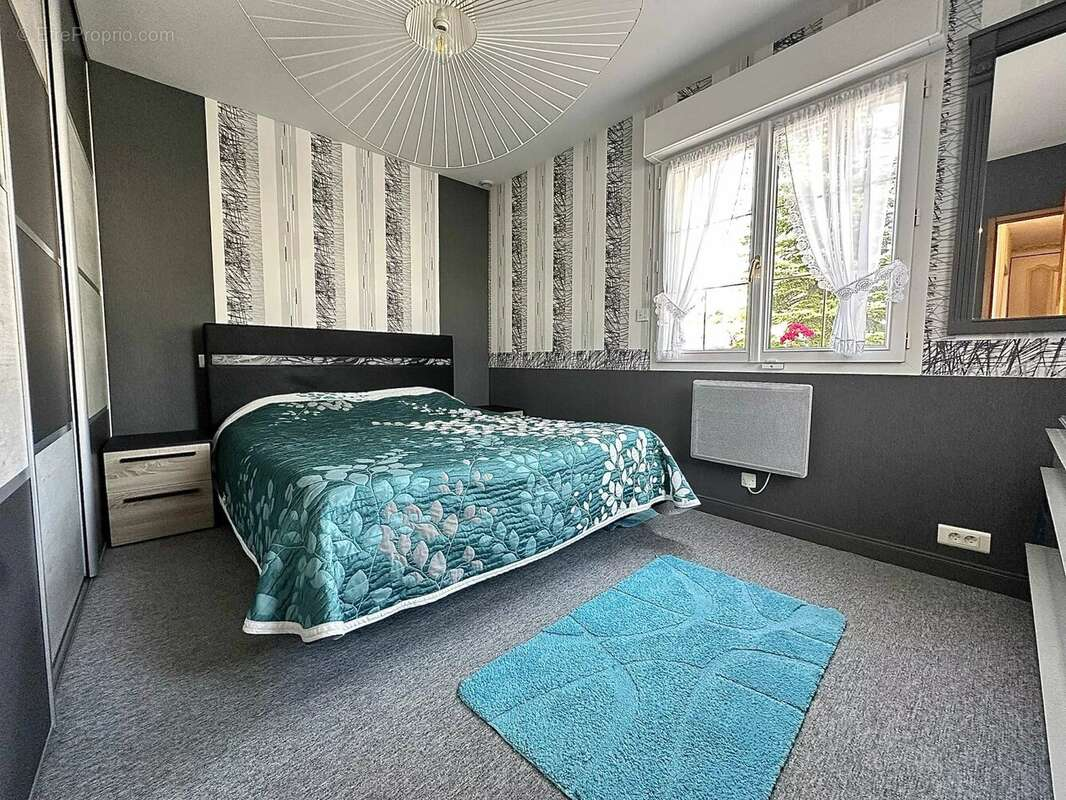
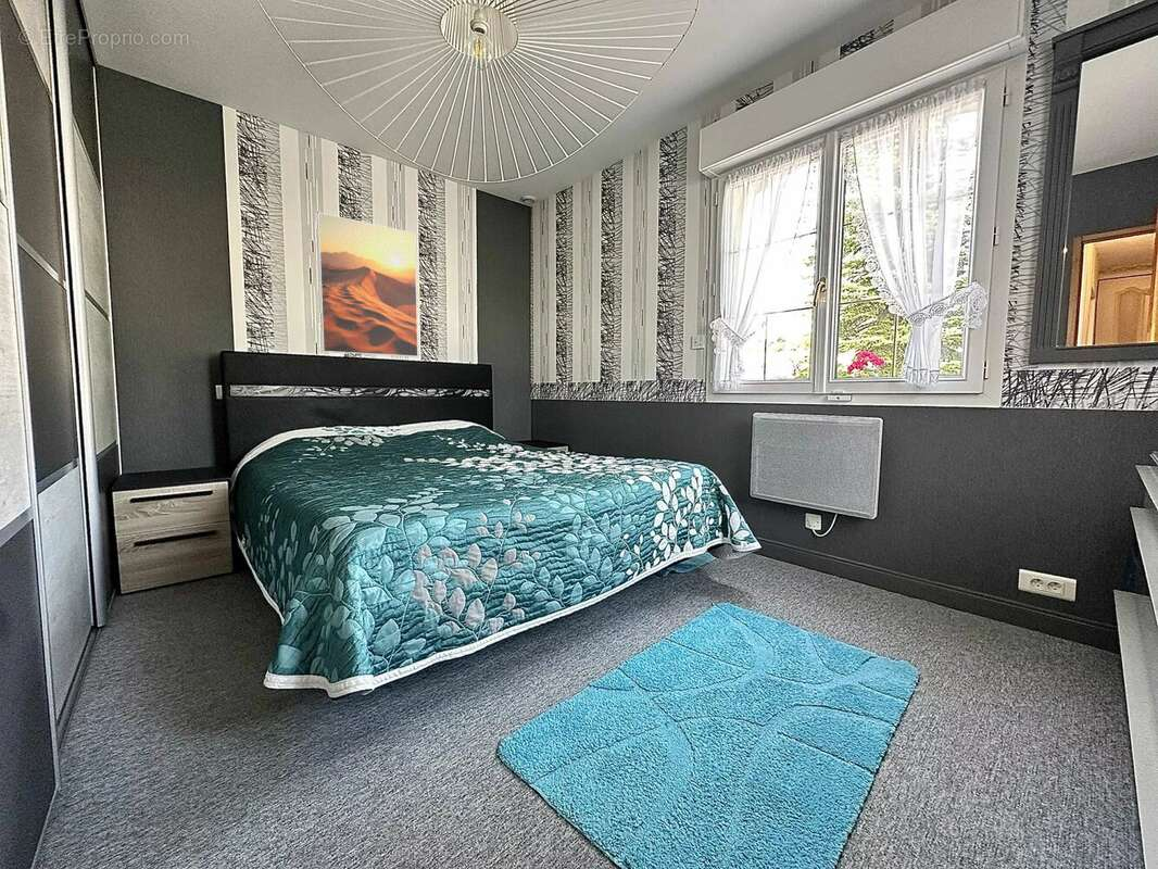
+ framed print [316,211,419,357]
